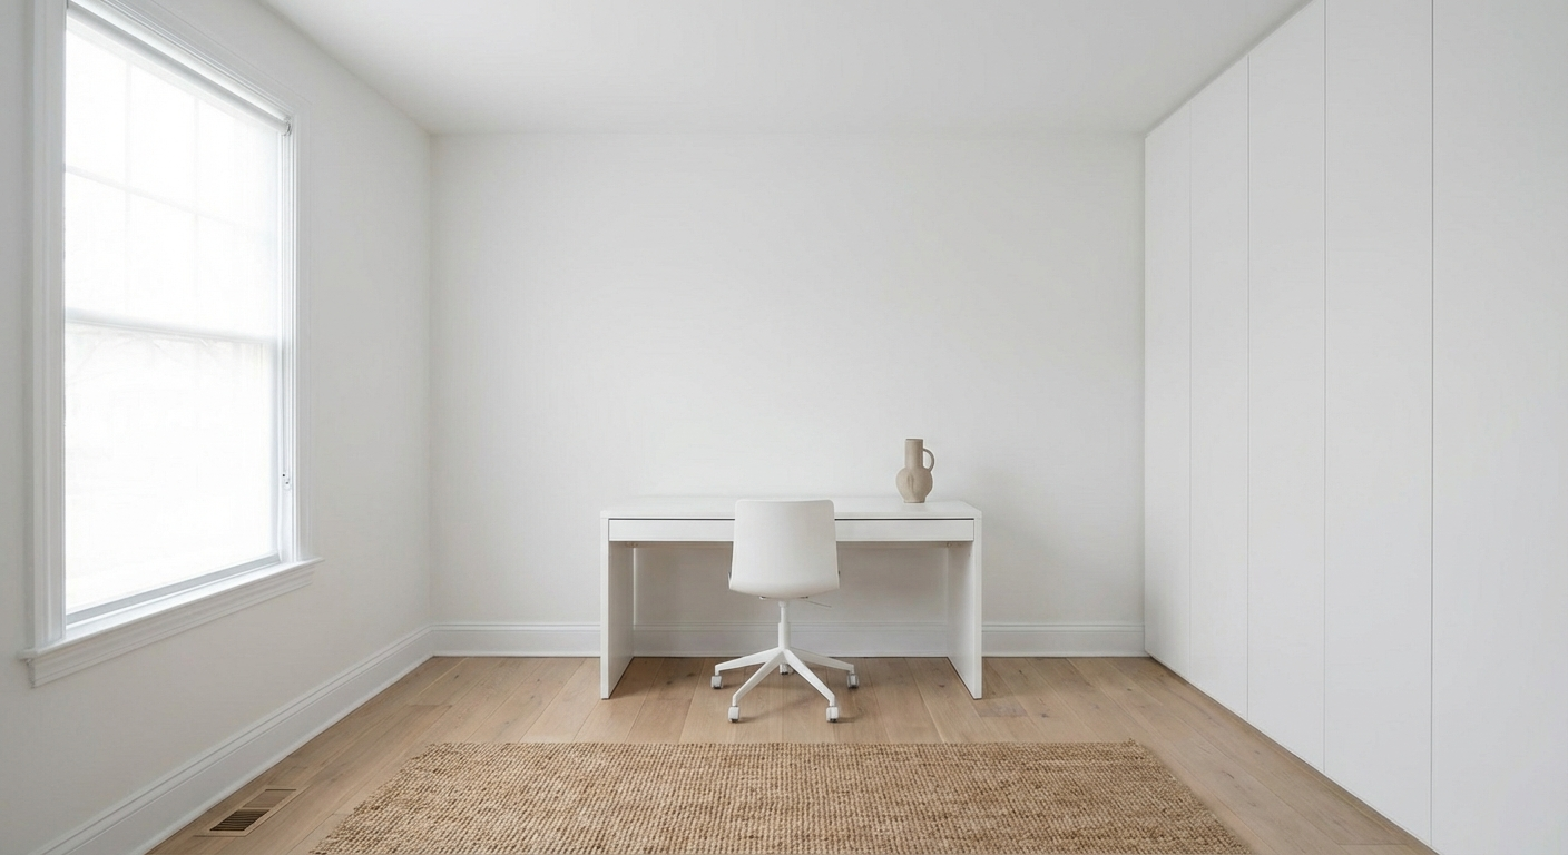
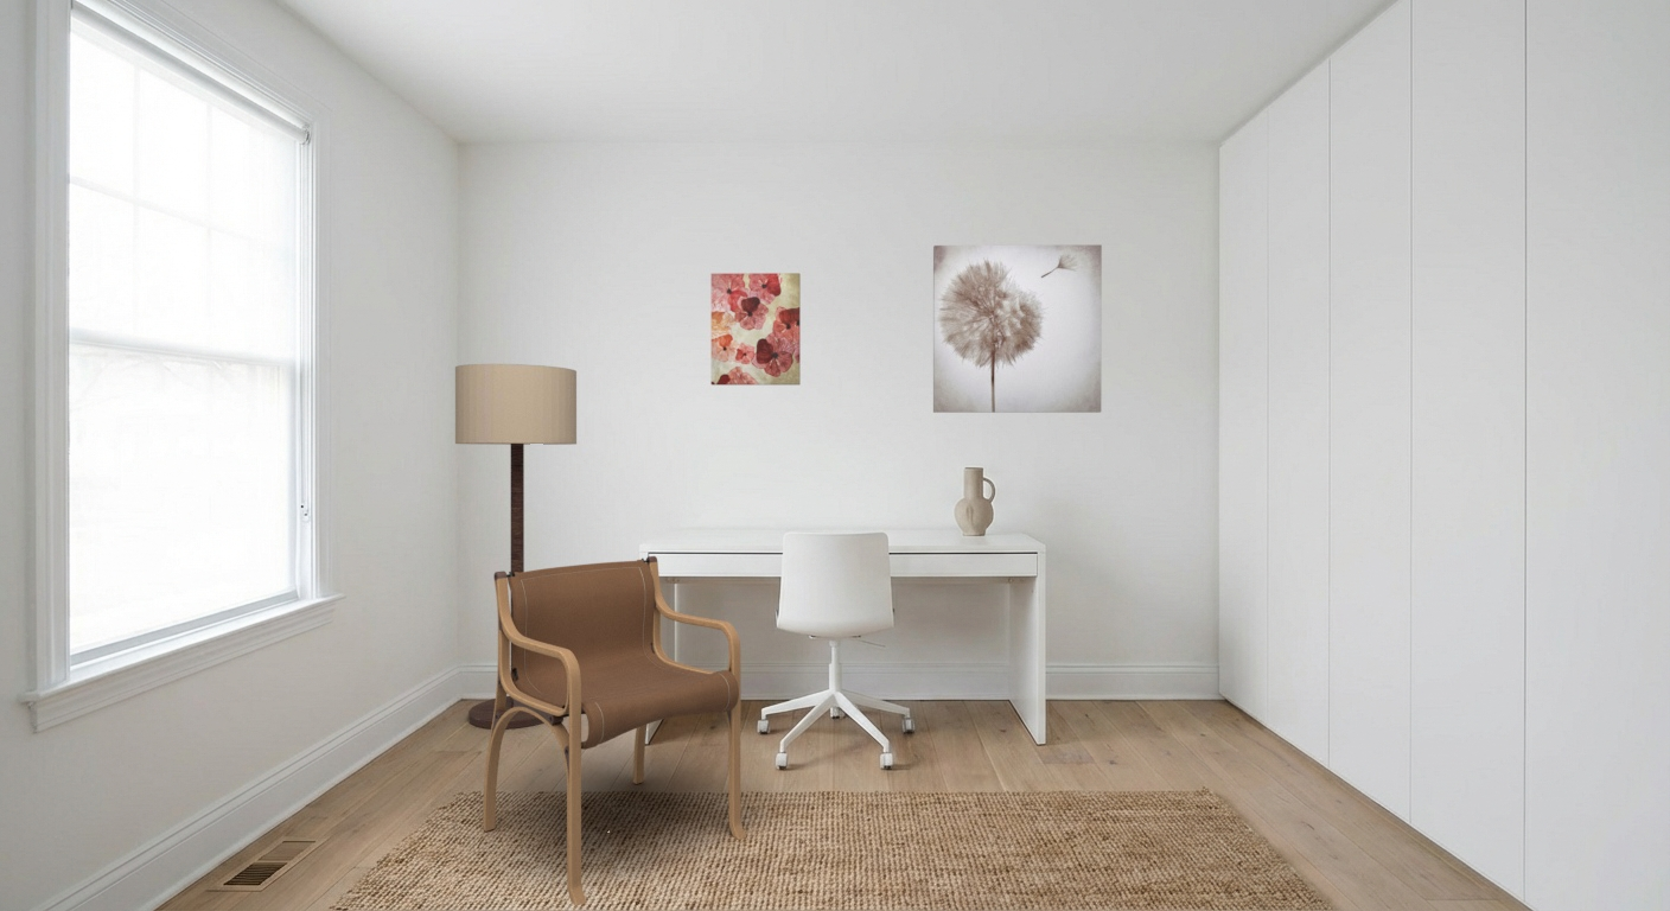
+ wall art [932,244,1103,414]
+ wall art [710,272,802,387]
+ armchair [483,555,747,906]
+ floor lamp [454,363,578,730]
